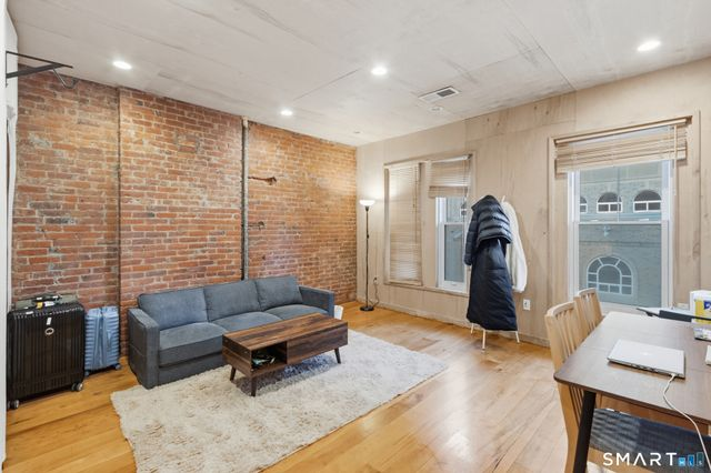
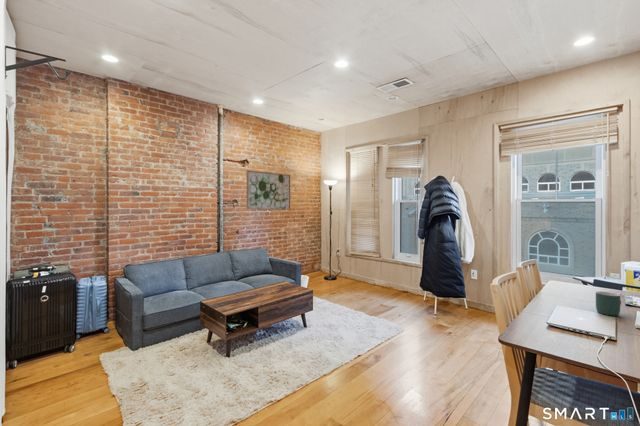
+ wall art [246,169,291,211]
+ mug [595,290,622,317]
